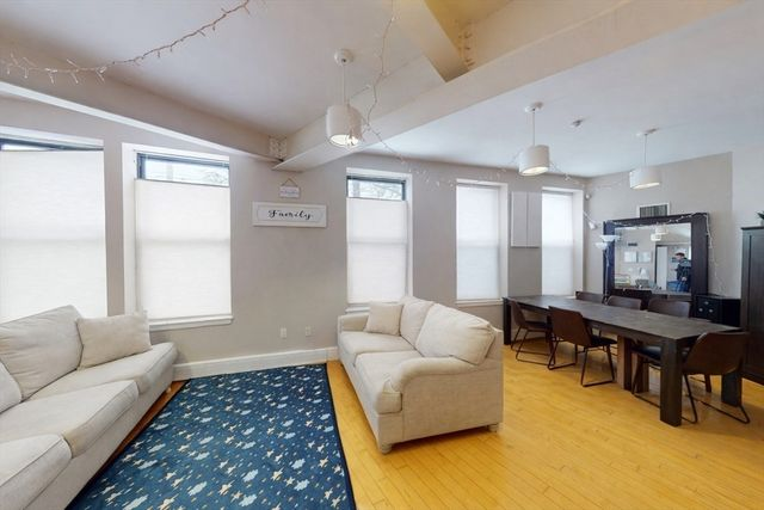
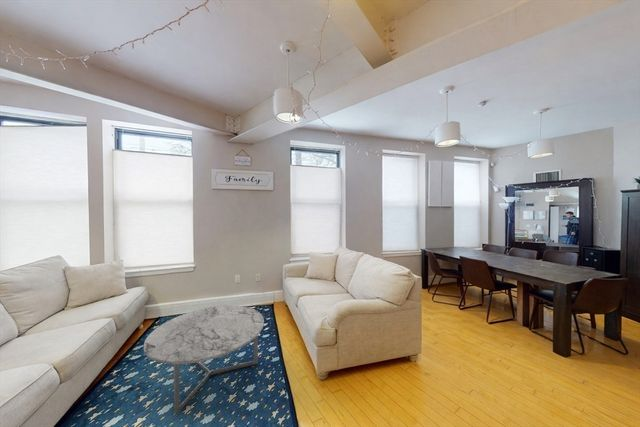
+ coffee table [143,304,265,416]
